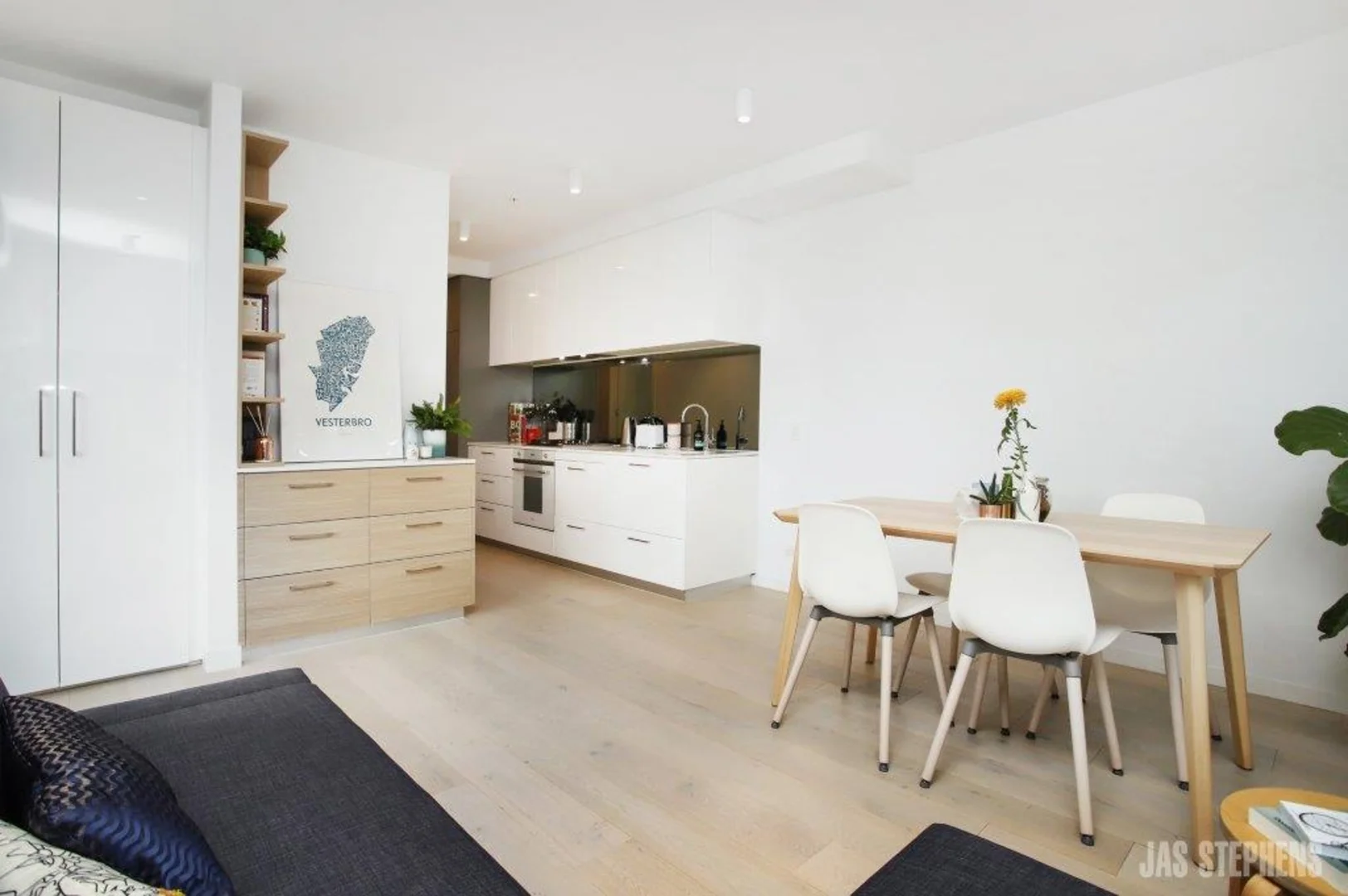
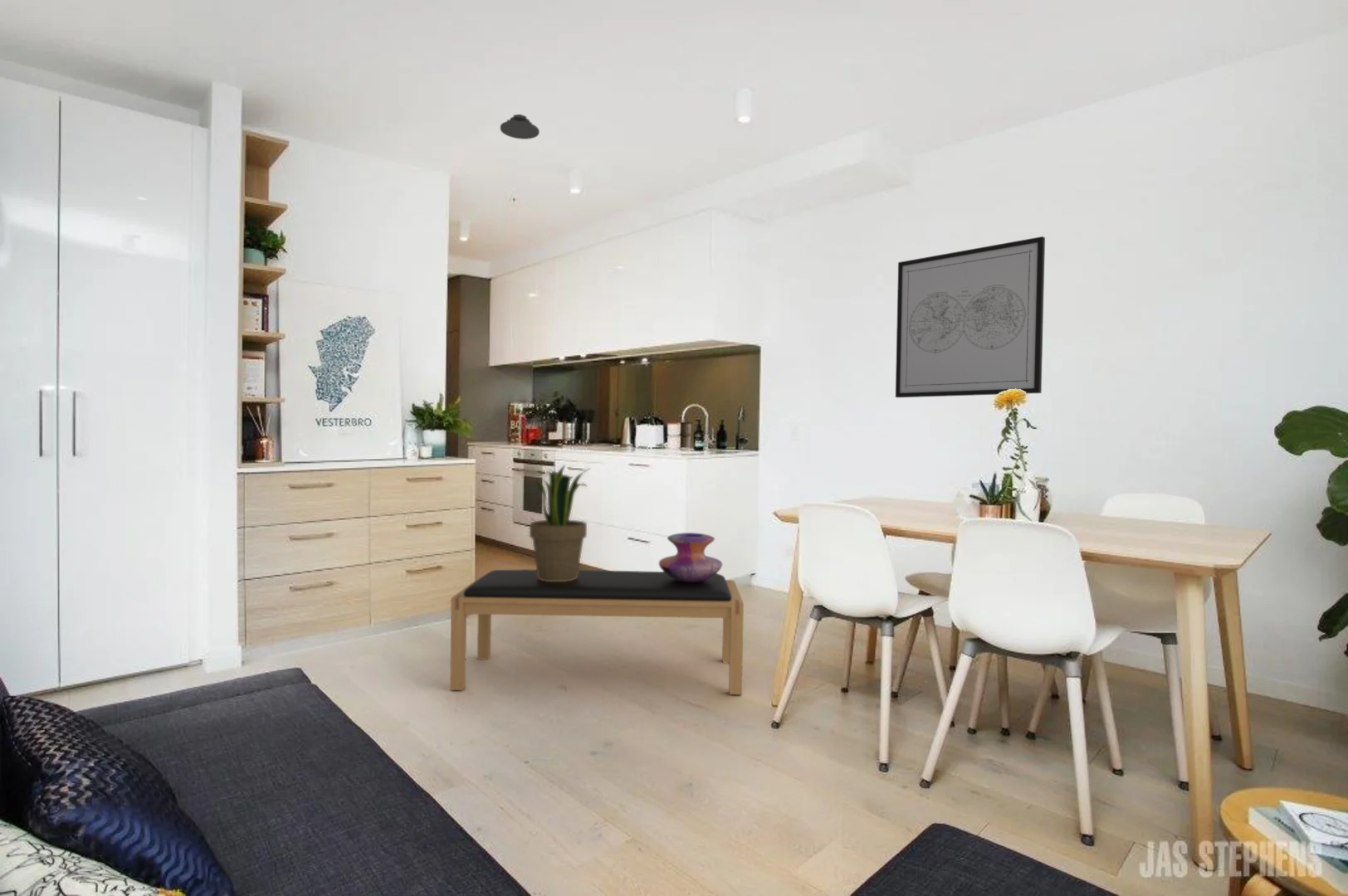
+ potted plant [529,464,592,582]
+ wall art [895,236,1046,398]
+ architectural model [500,114,540,140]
+ decorative vase [658,532,723,582]
+ bench [449,568,745,695]
